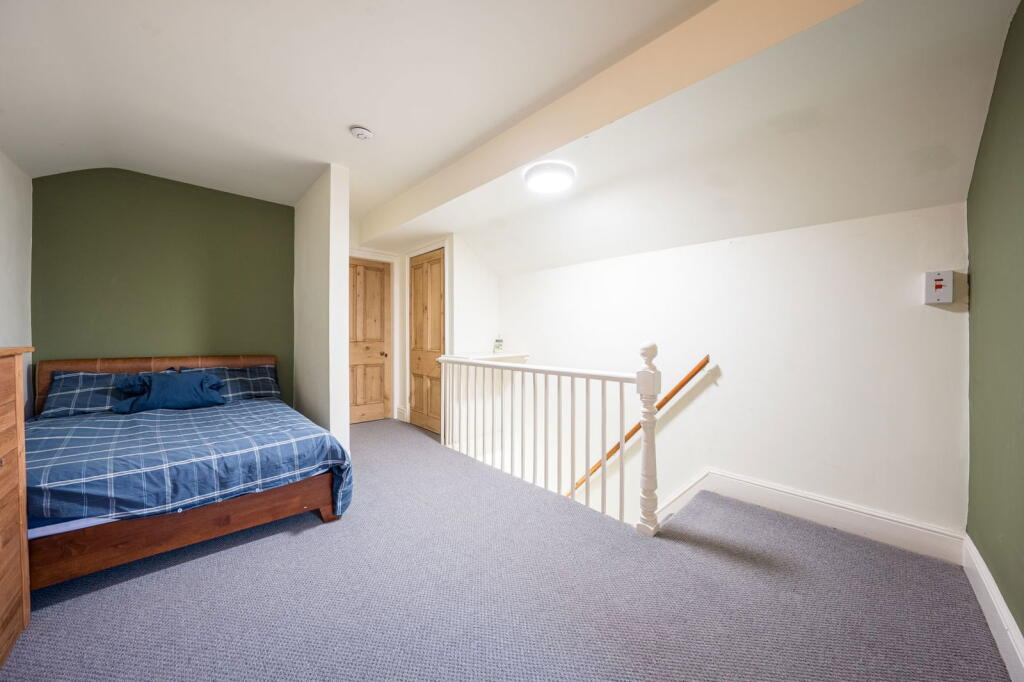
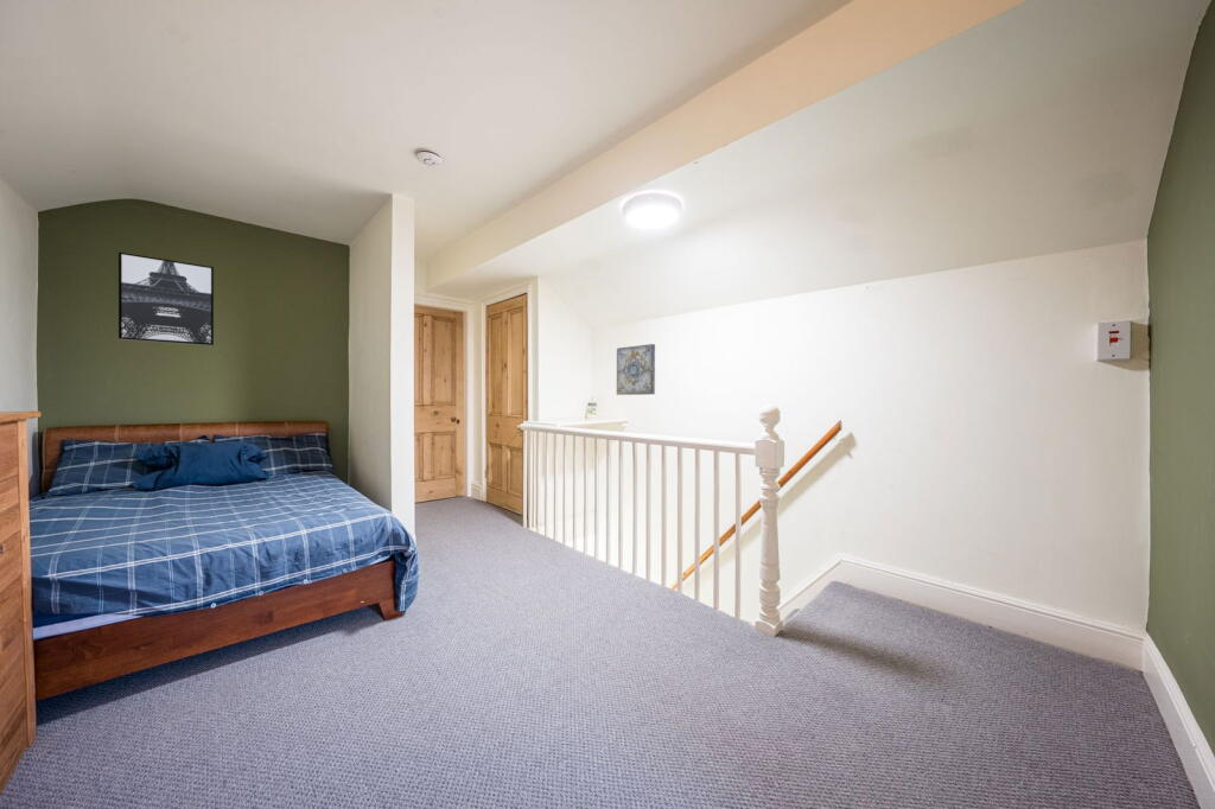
+ wall art [117,251,215,346]
+ wall art [616,343,656,396]
